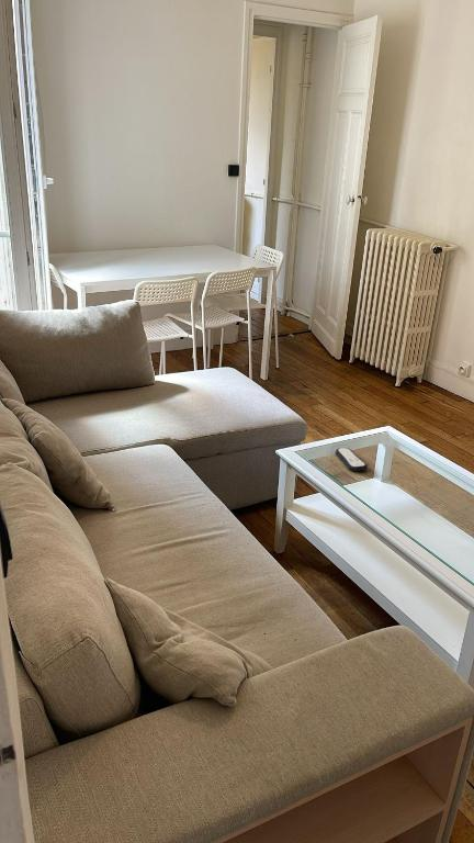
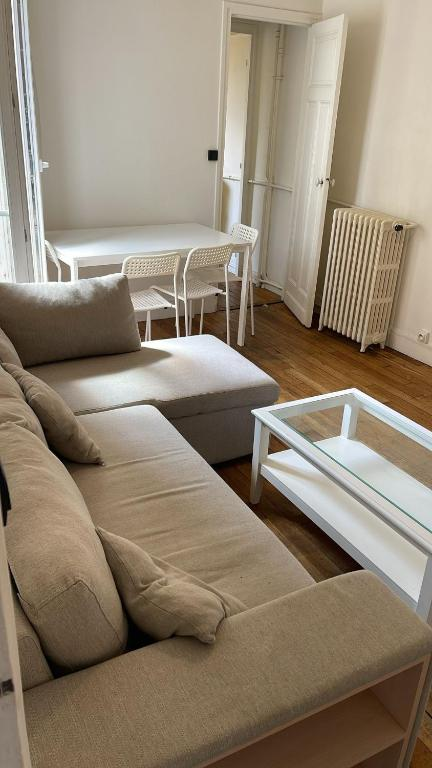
- remote control [335,447,369,472]
